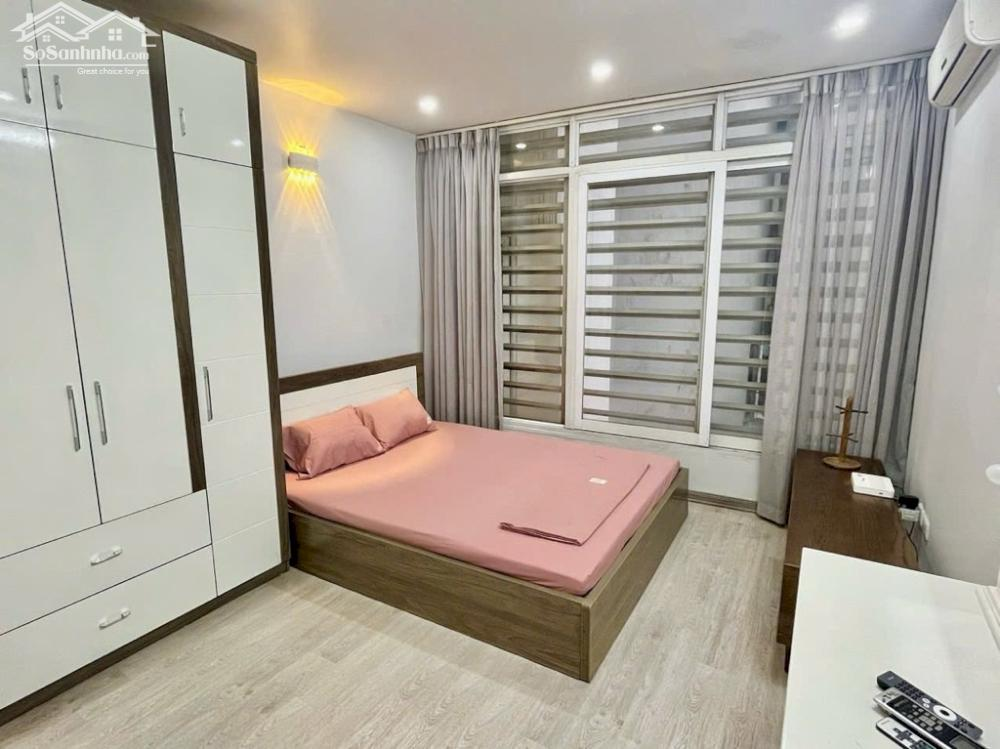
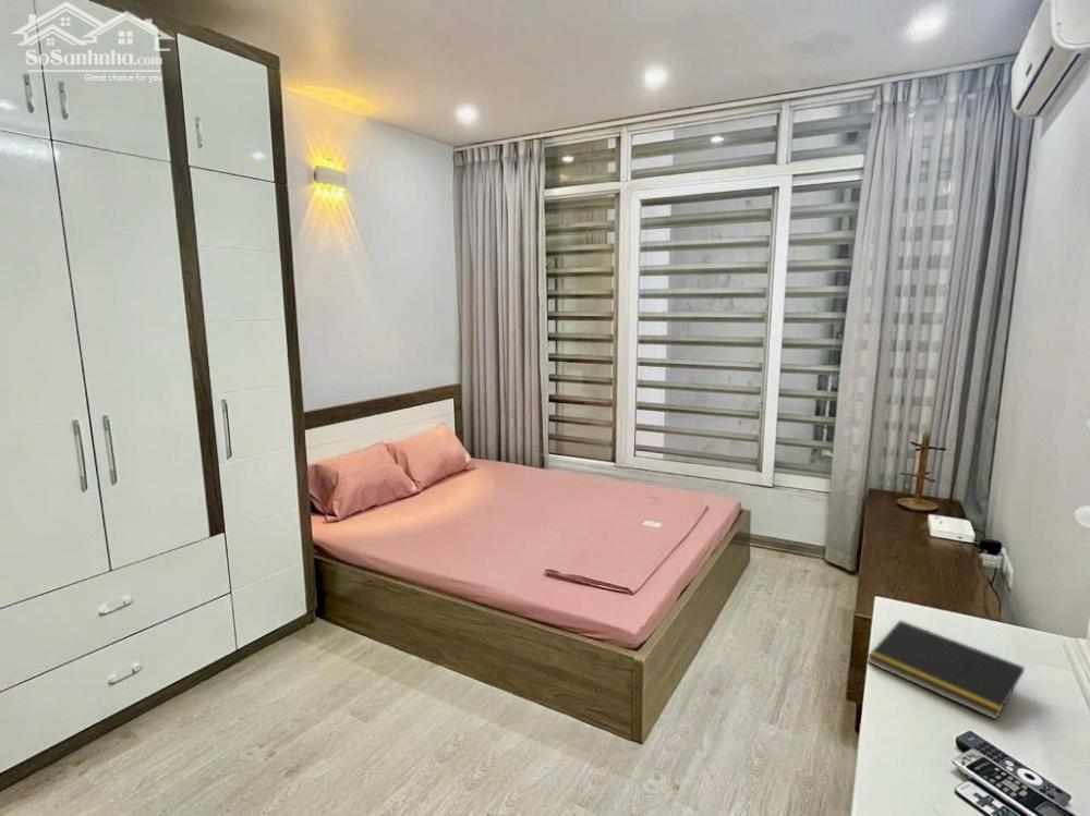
+ notepad [865,619,1026,720]
